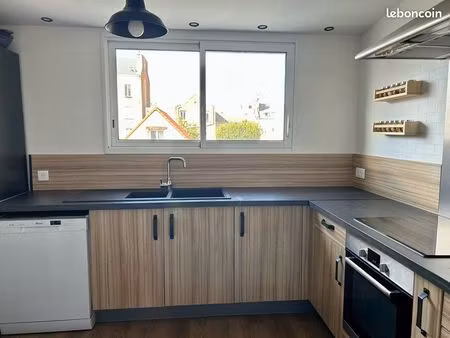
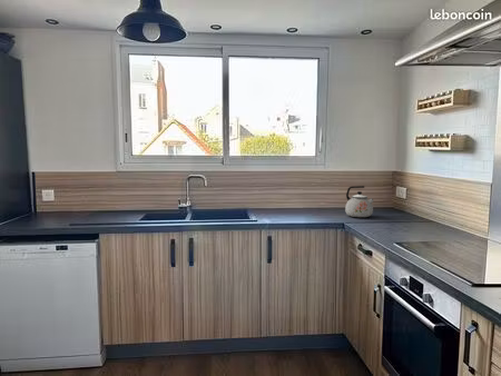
+ kettle [344,185,374,218]
